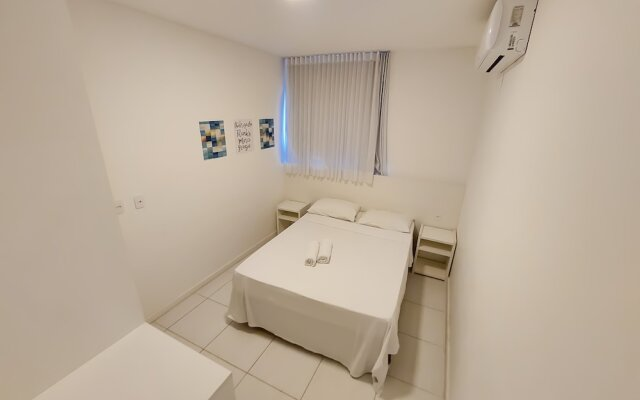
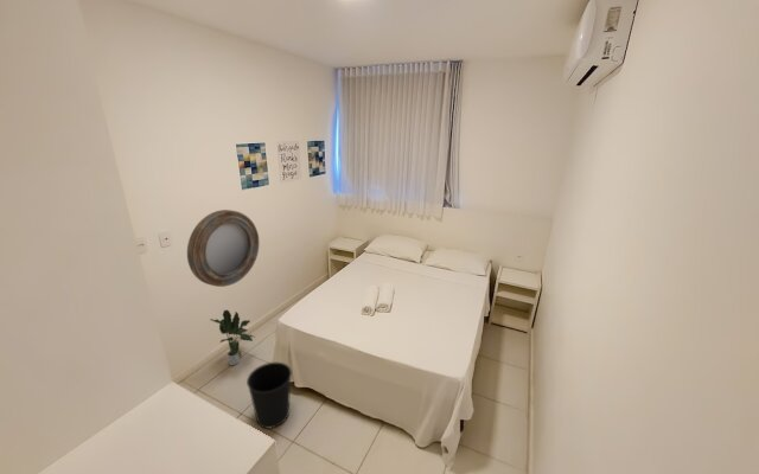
+ home mirror [186,209,260,288]
+ wastebasket [245,361,293,430]
+ potted plant [209,309,257,366]
